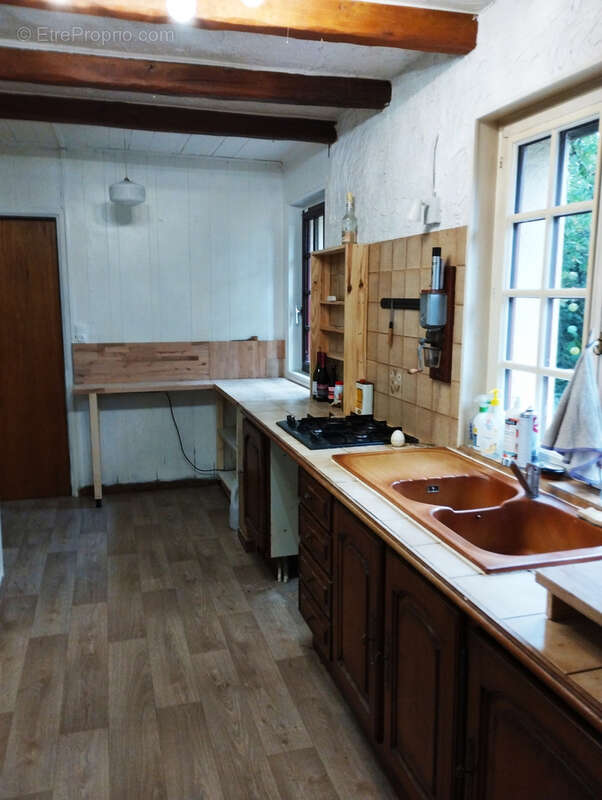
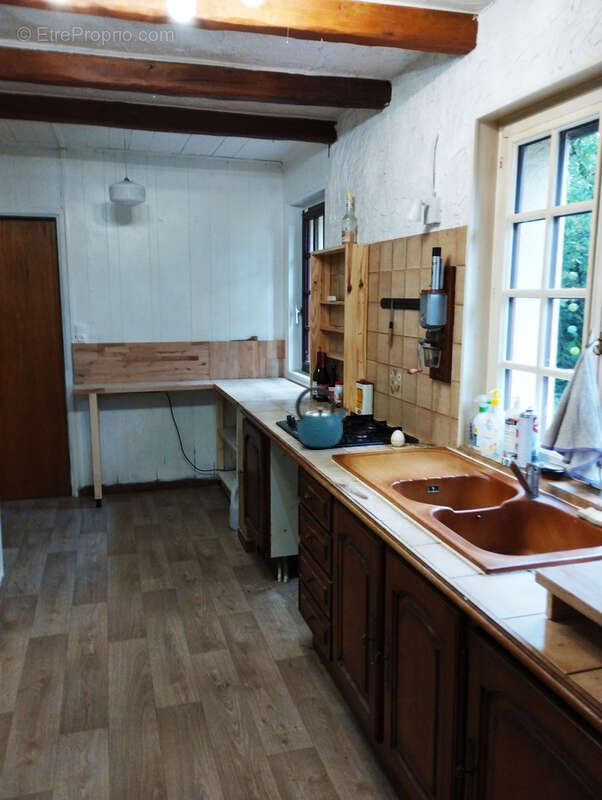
+ kettle [294,385,350,448]
+ stirrer [333,476,369,499]
